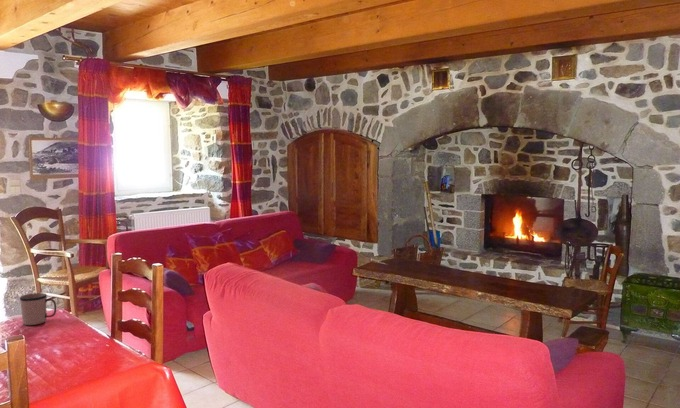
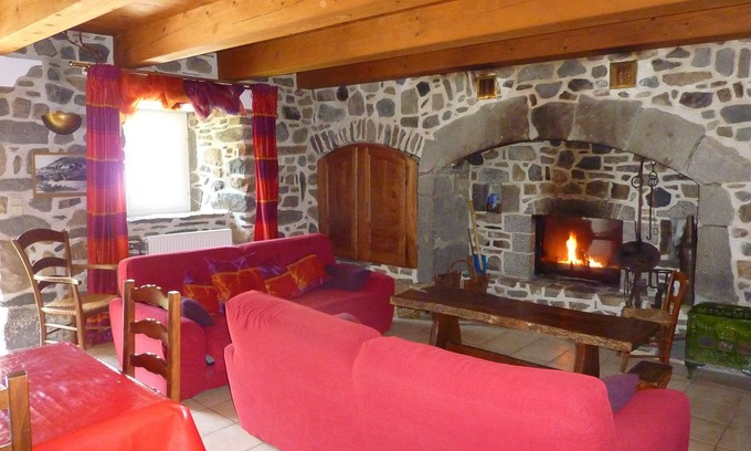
- mug [19,292,57,326]
